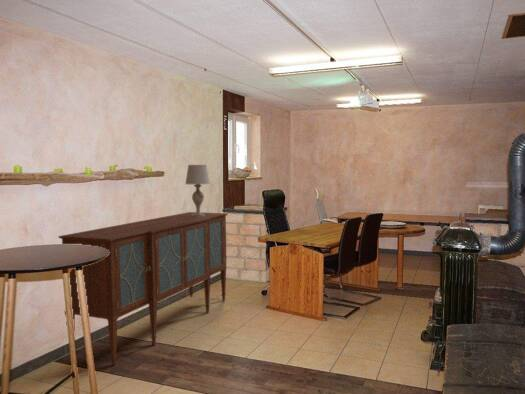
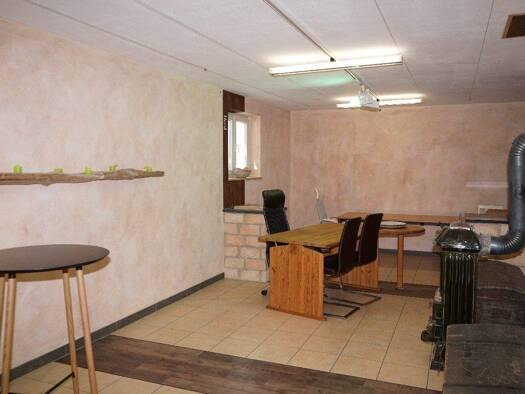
- sideboard [57,211,229,366]
- table lamp [184,164,211,217]
